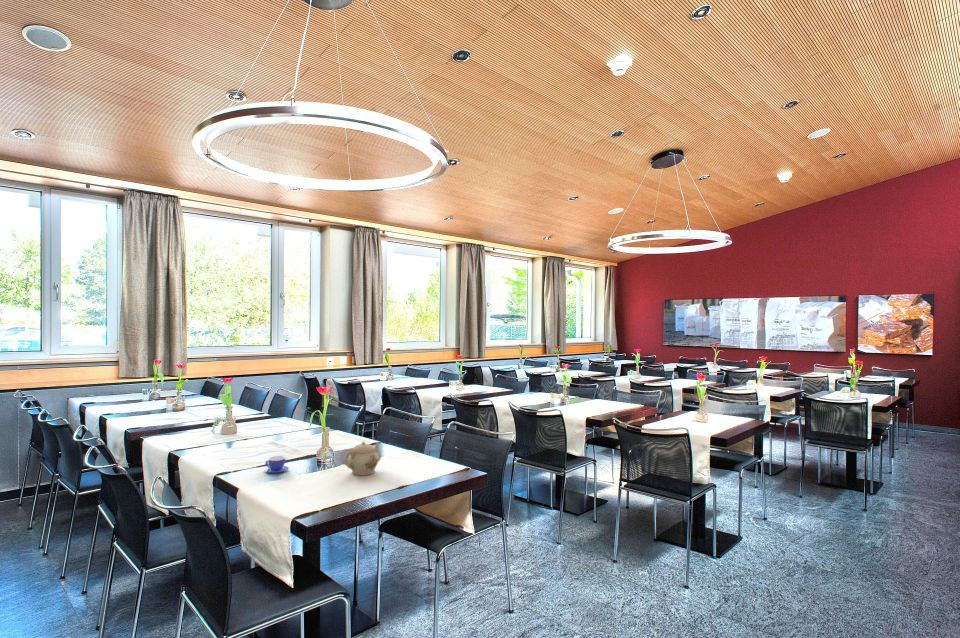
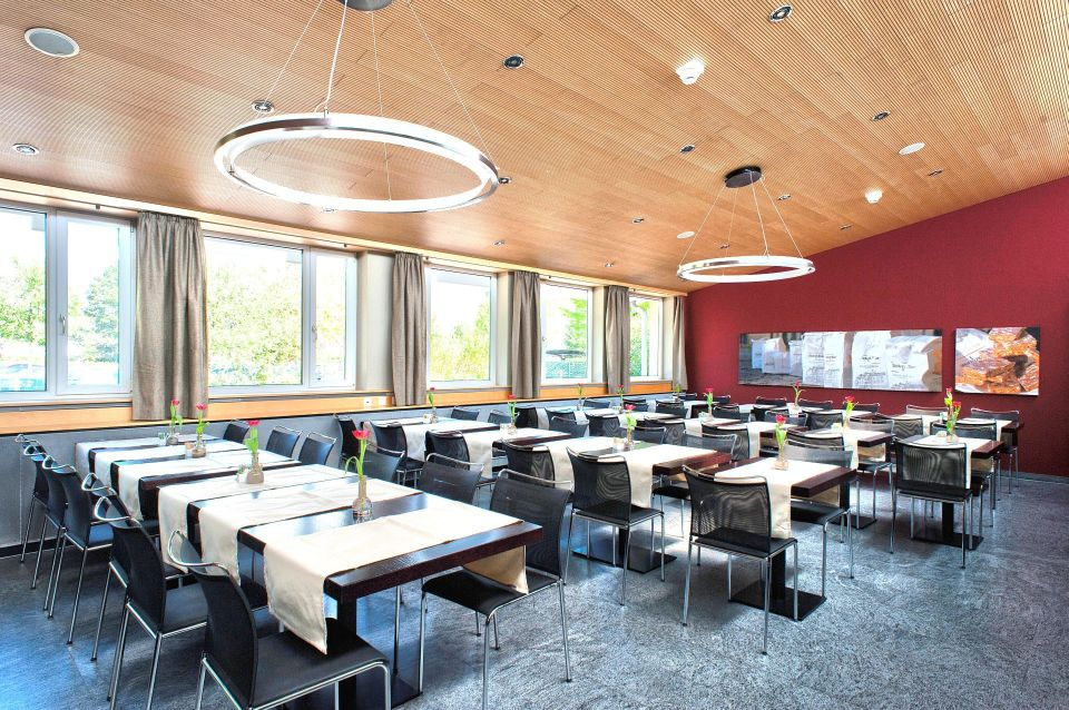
- teacup [264,455,289,474]
- teapot [342,441,382,476]
